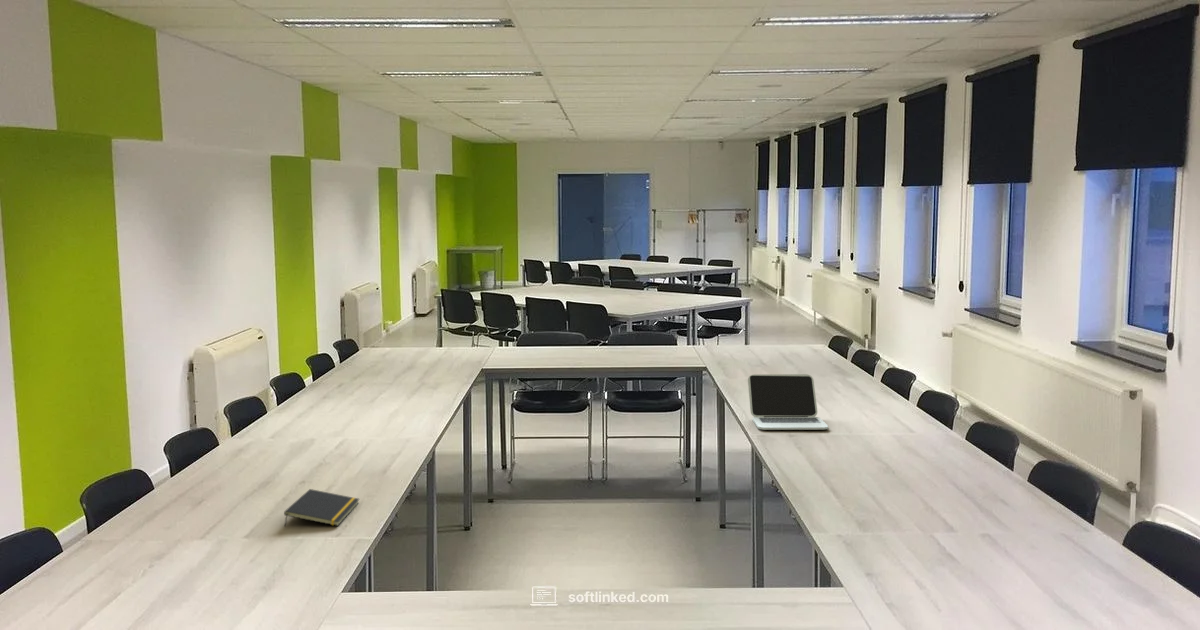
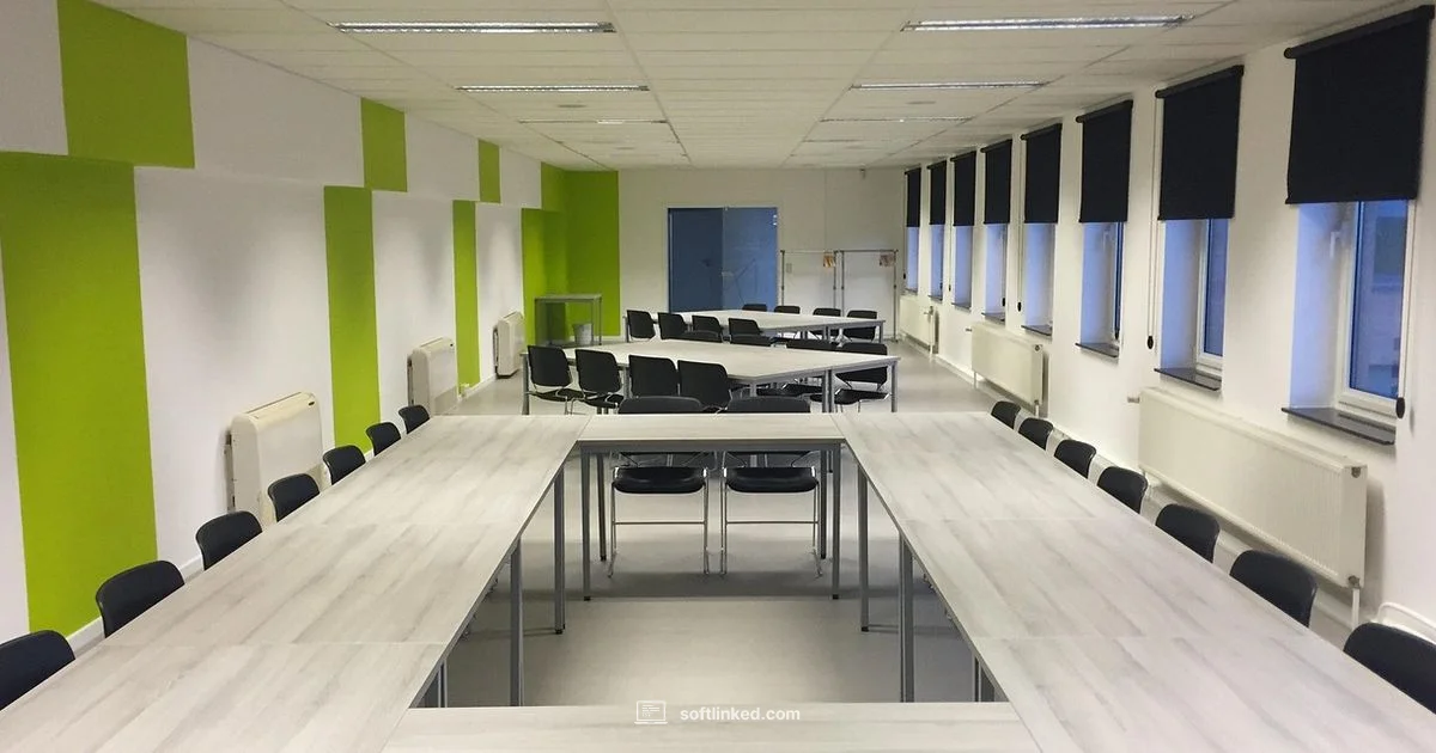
- notepad [283,488,360,528]
- laptop [747,373,829,431]
